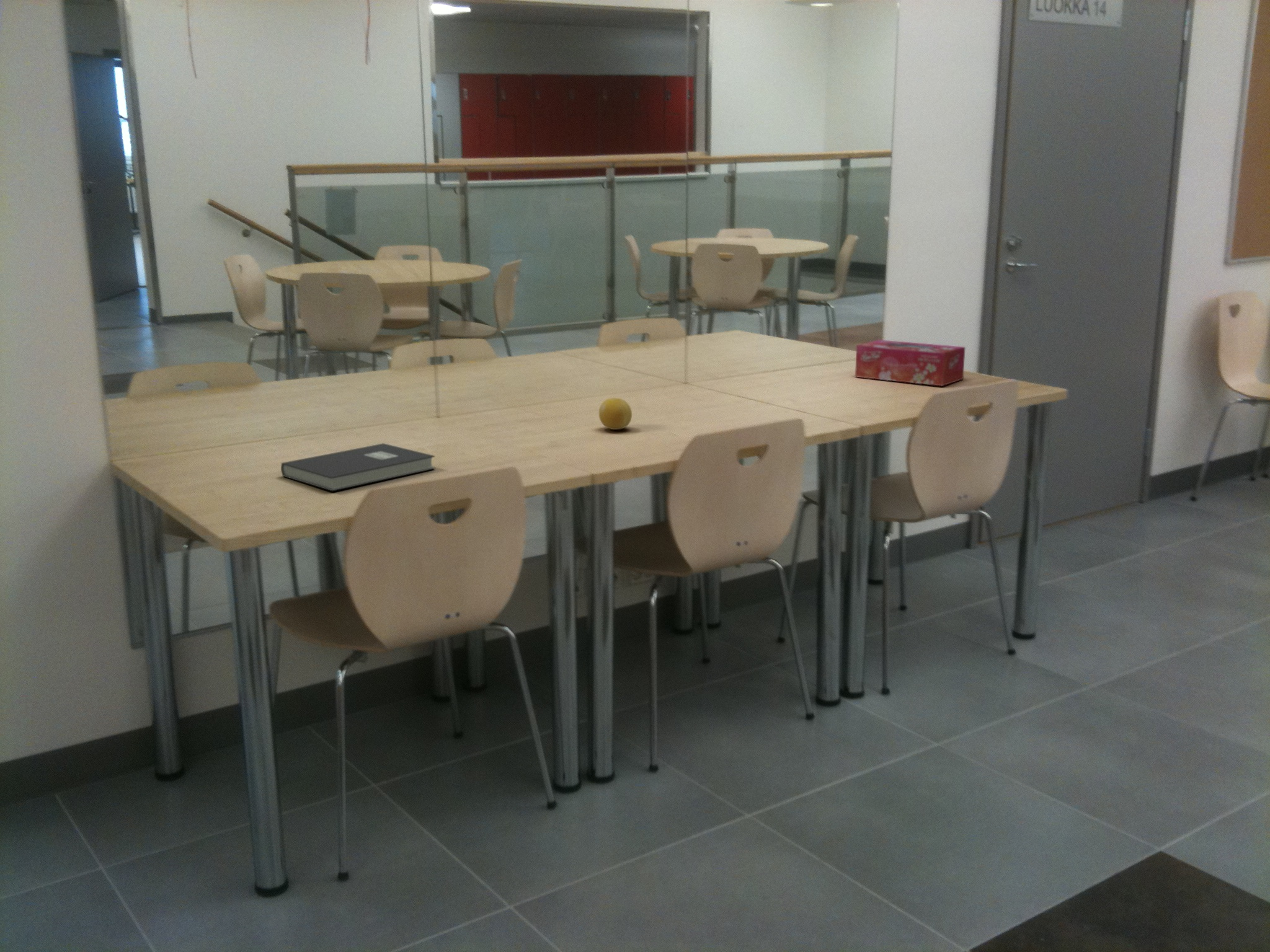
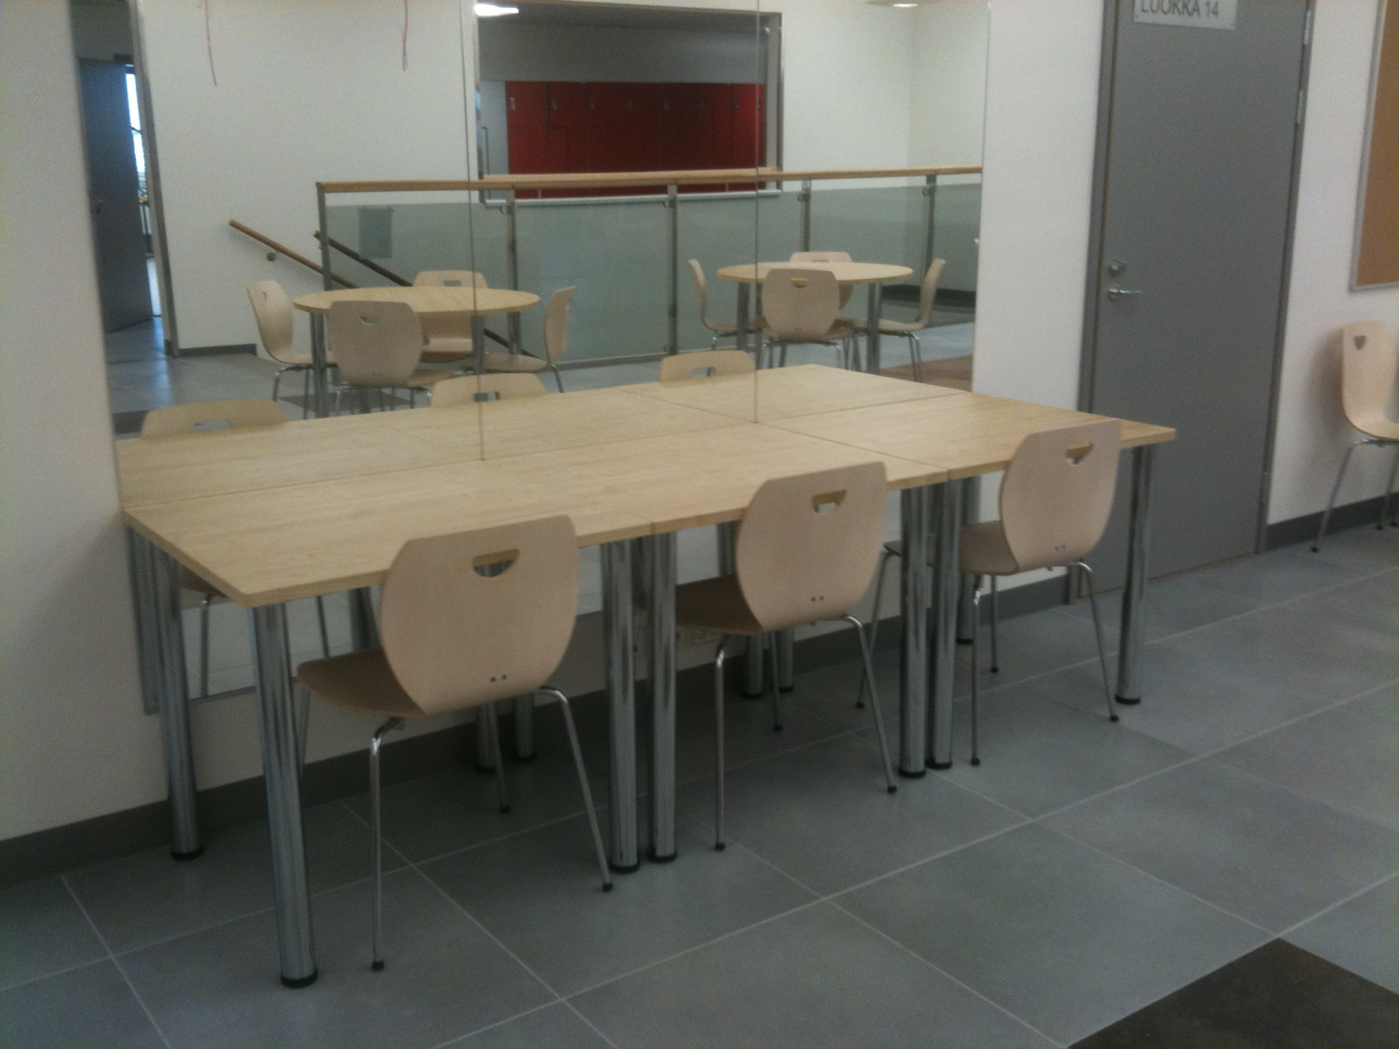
- book [280,443,436,491]
- tissue box [855,339,966,387]
- fruit [598,397,633,430]
